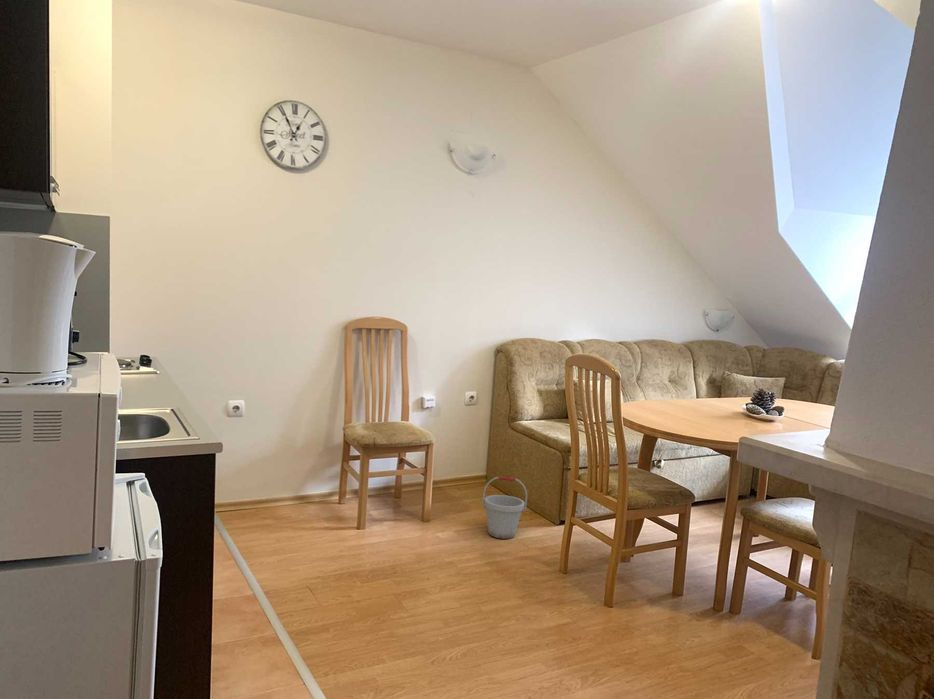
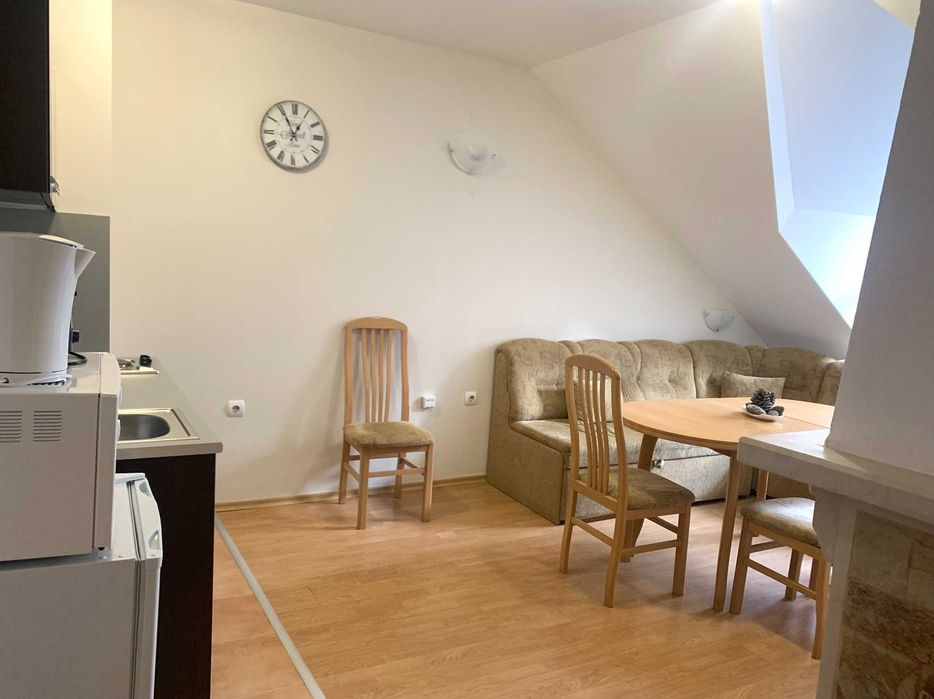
- bucket [481,475,528,540]
